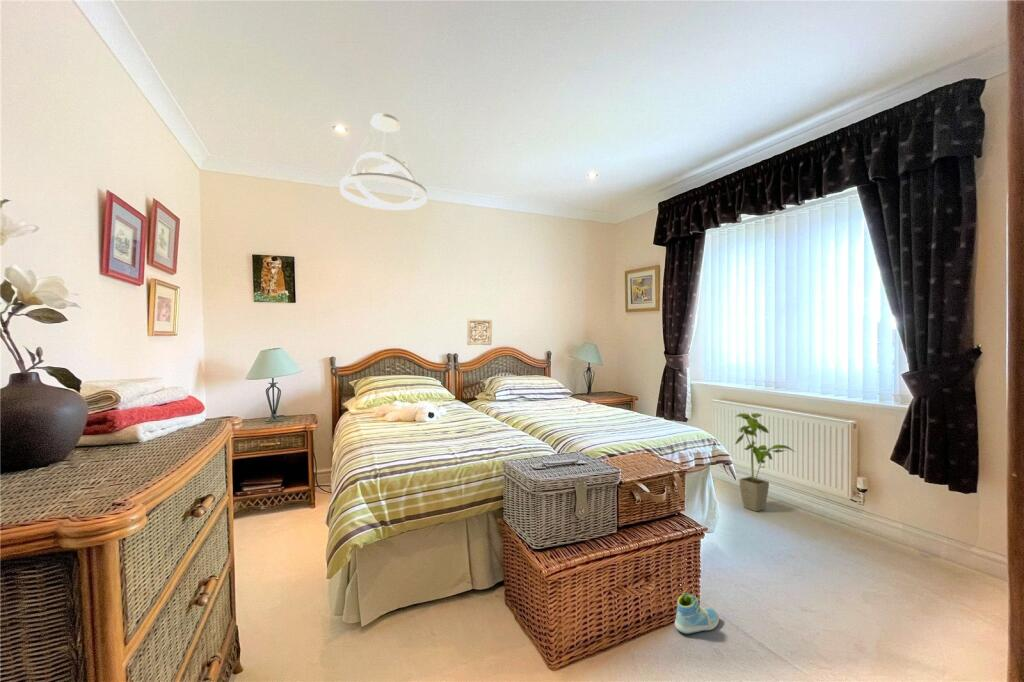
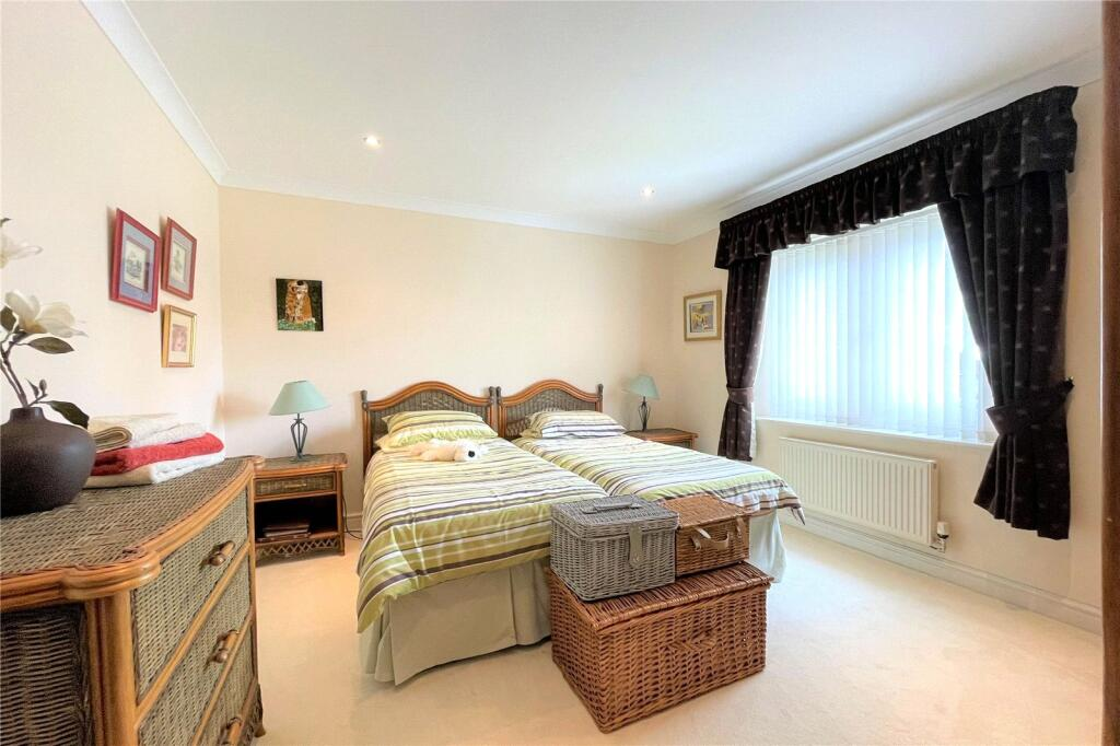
- sneaker [674,592,720,635]
- pendant light [339,112,428,211]
- house plant [734,412,796,512]
- wall ornament [466,318,493,346]
